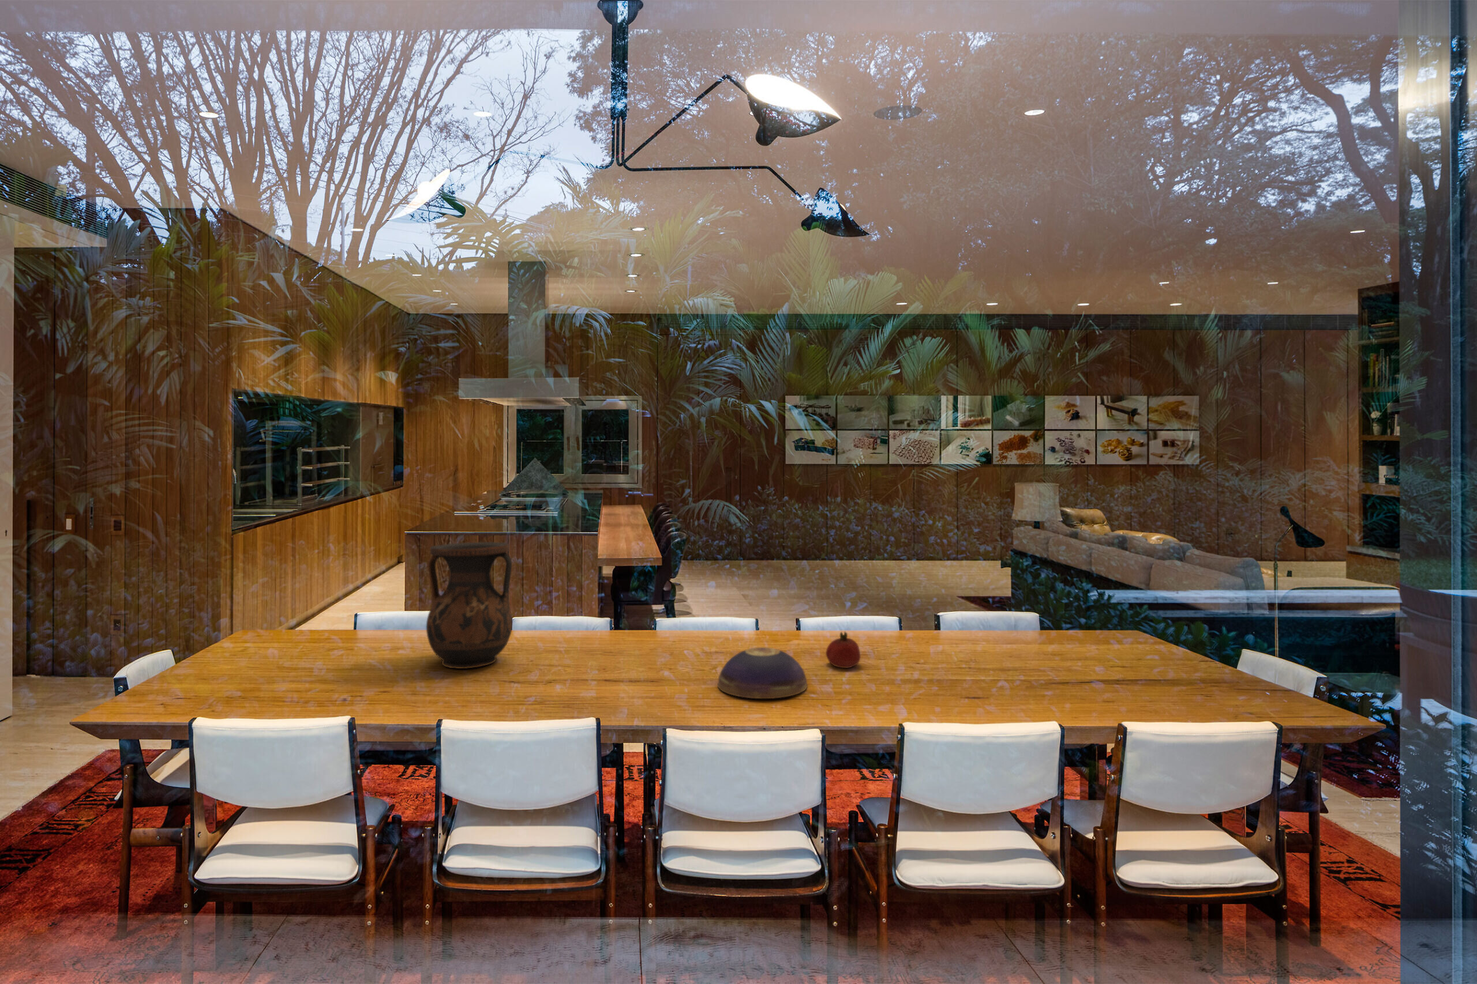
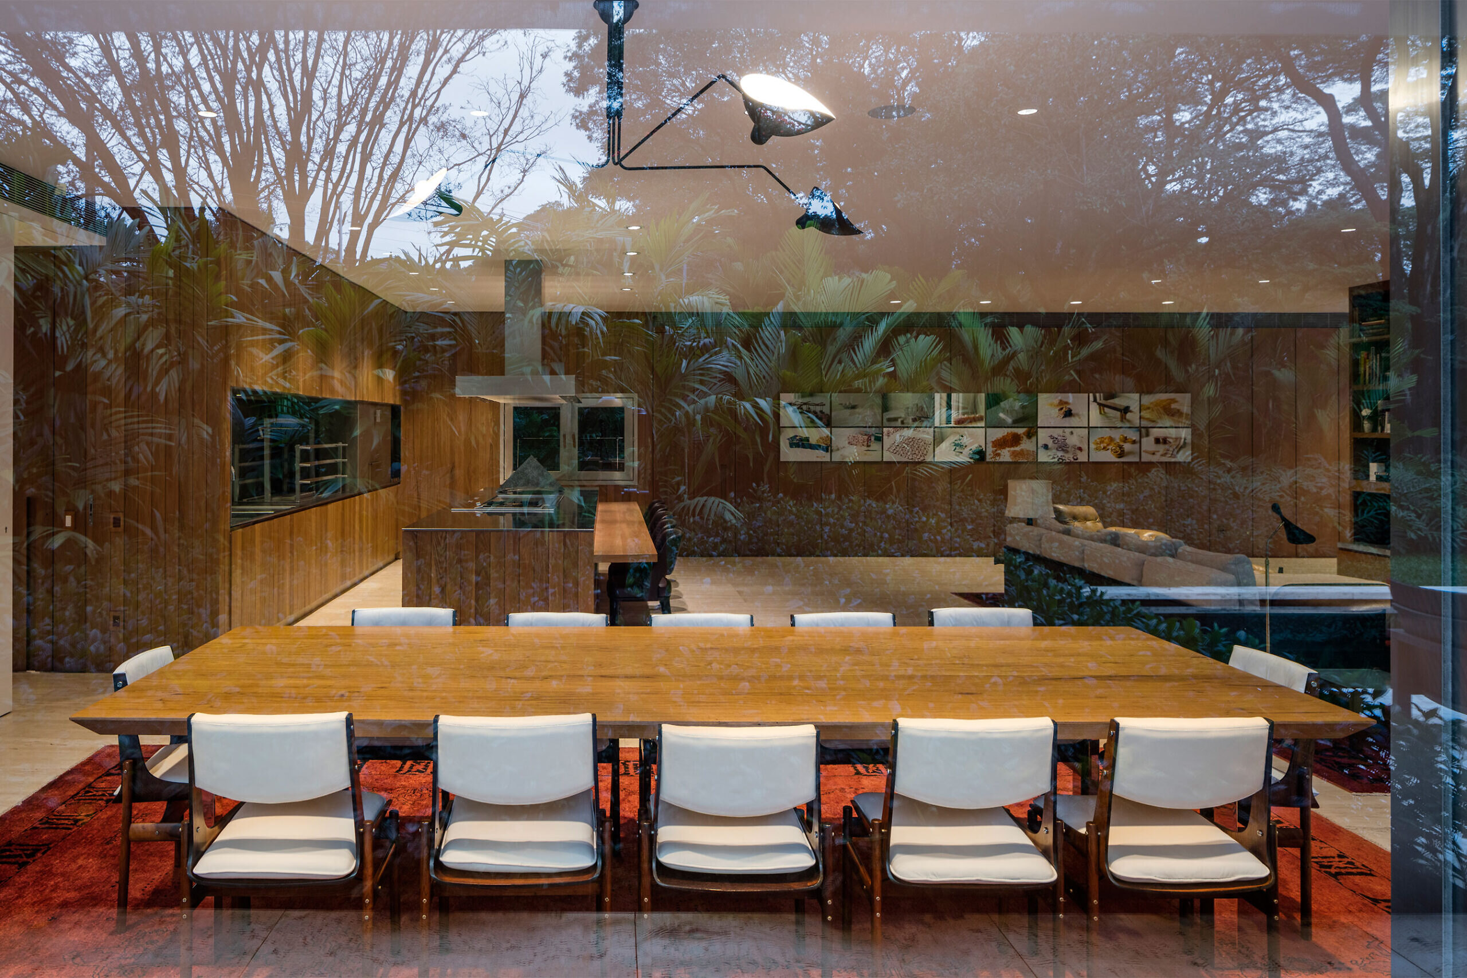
- vase [425,541,513,669]
- decorative bowl [718,647,808,700]
- fruit [825,630,862,669]
